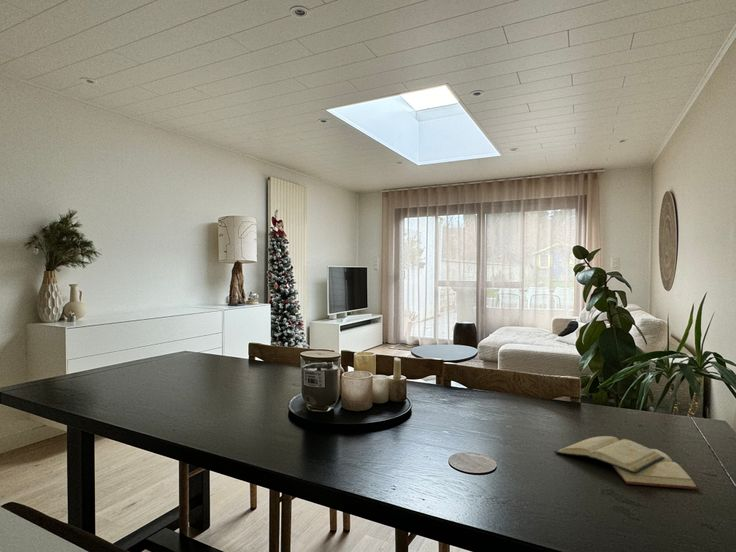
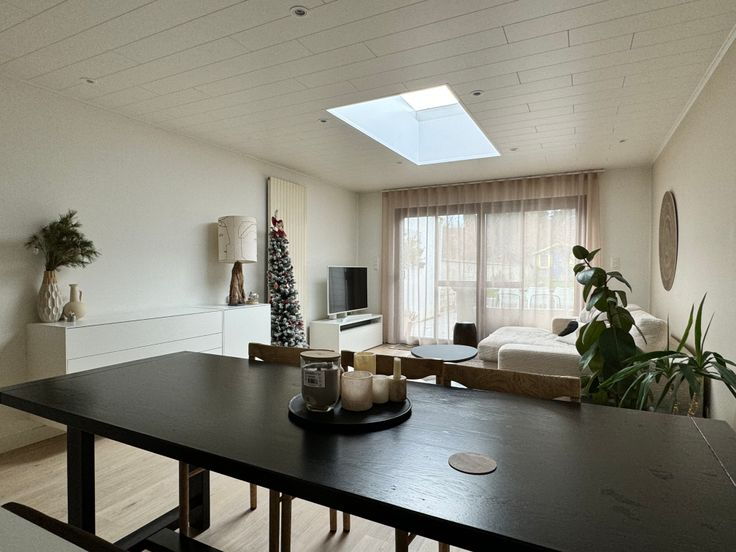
- diary [553,435,699,490]
